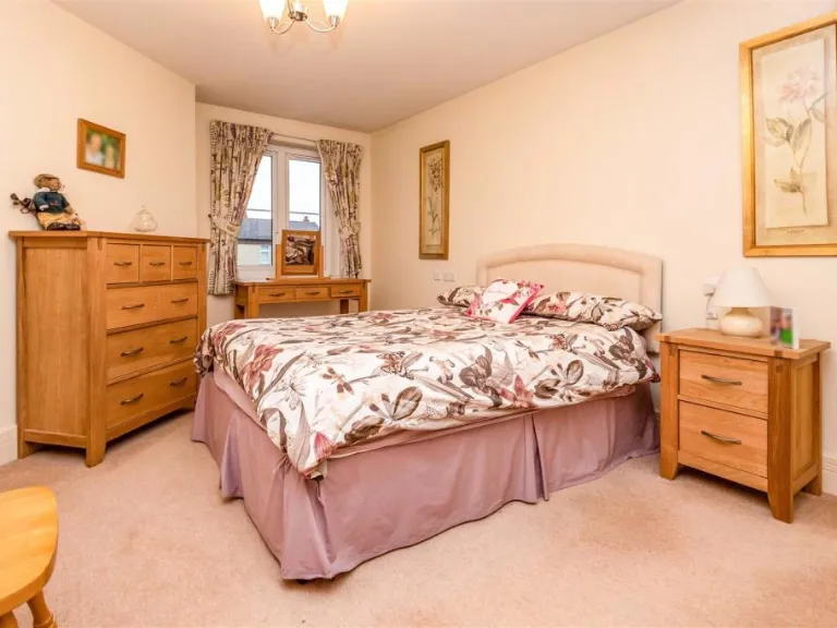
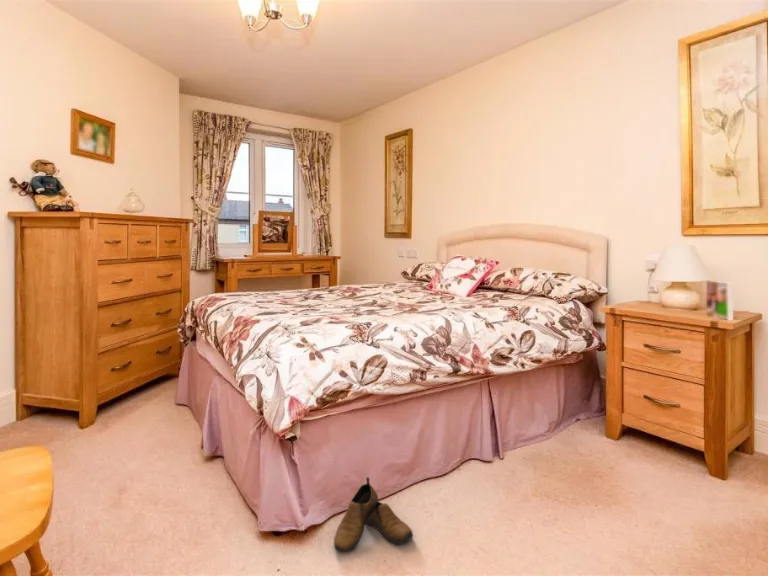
+ shoe [333,476,414,553]
